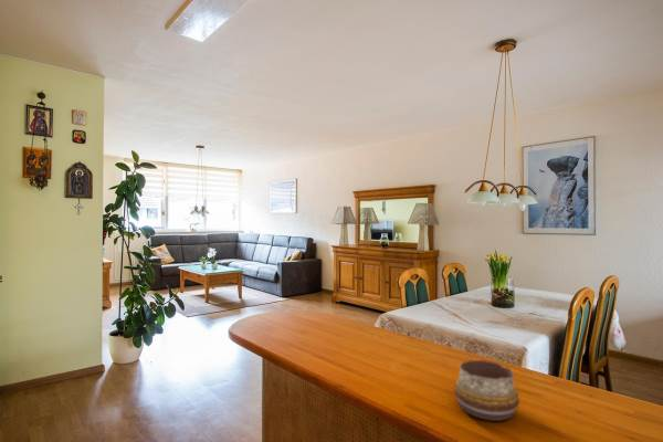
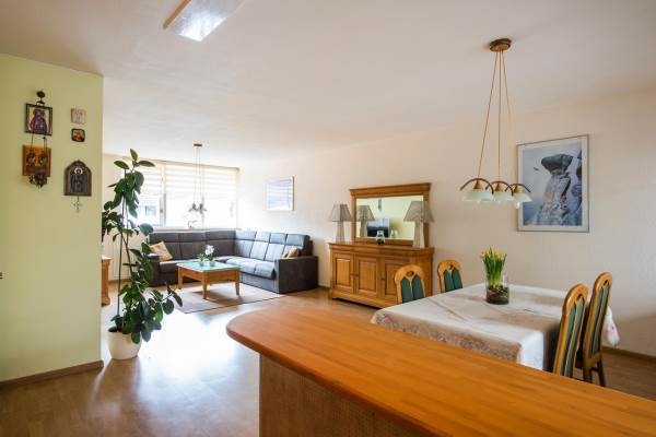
- decorative bowl [453,359,520,422]
